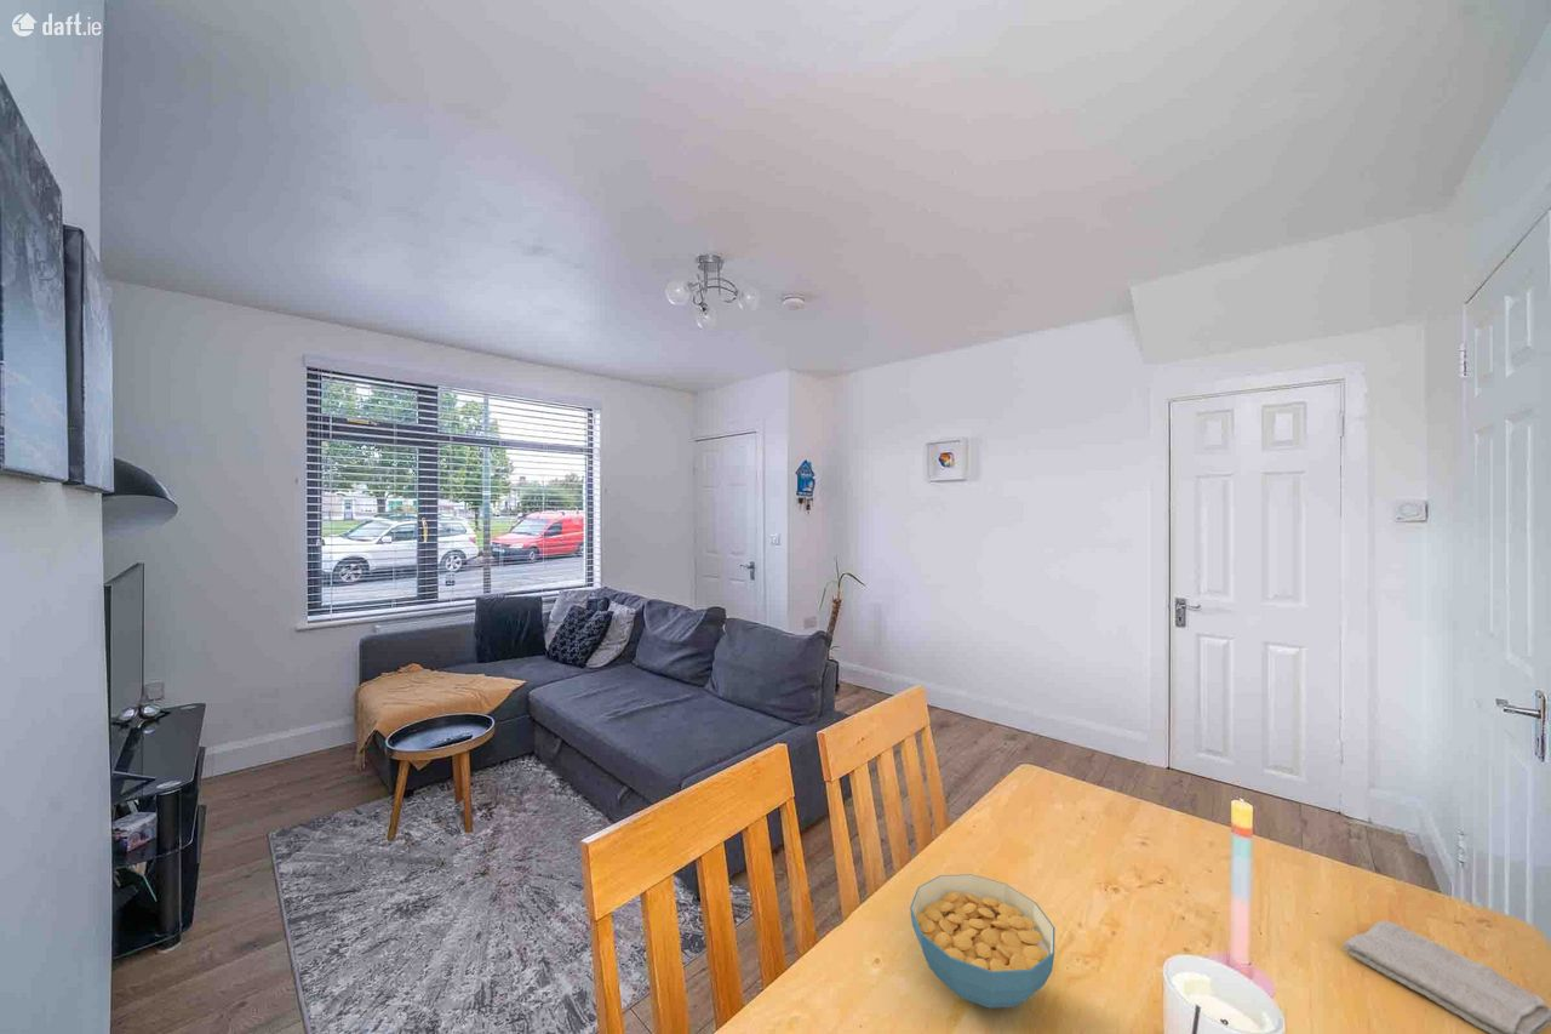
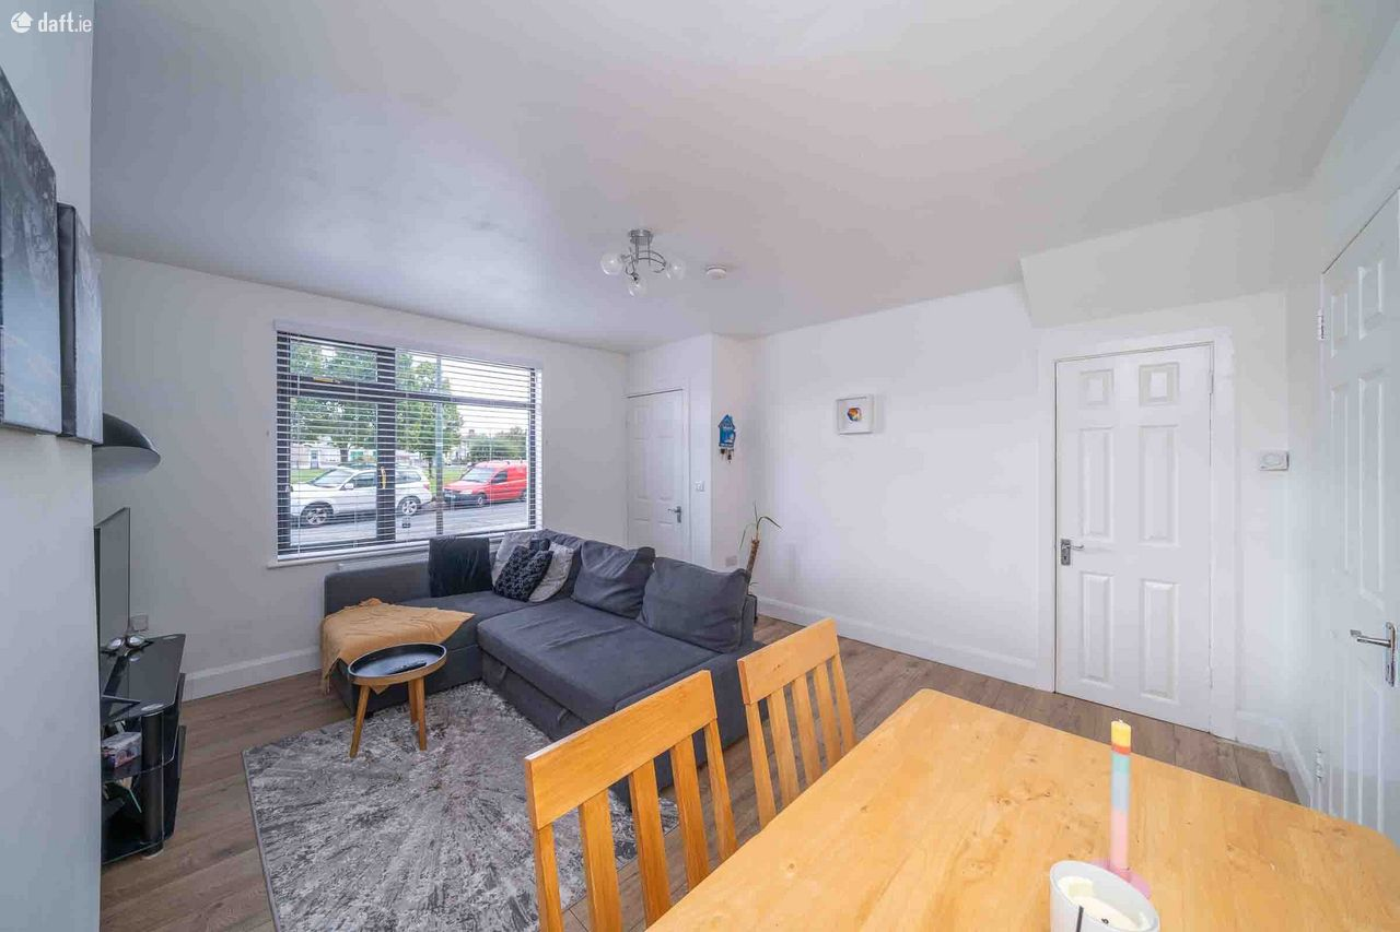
- washcloth [1343,920,1551,1034]
- cereal bowl [909,873,1057,1010]
